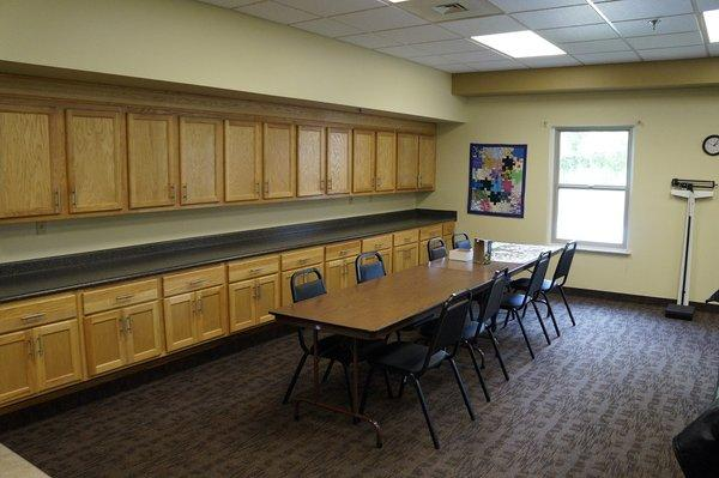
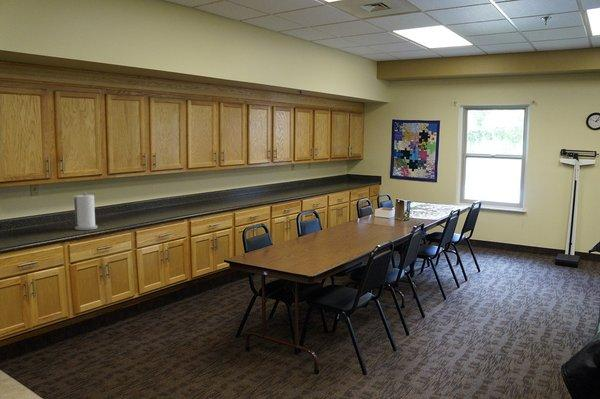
+ paper towel [73,191,98,231]
